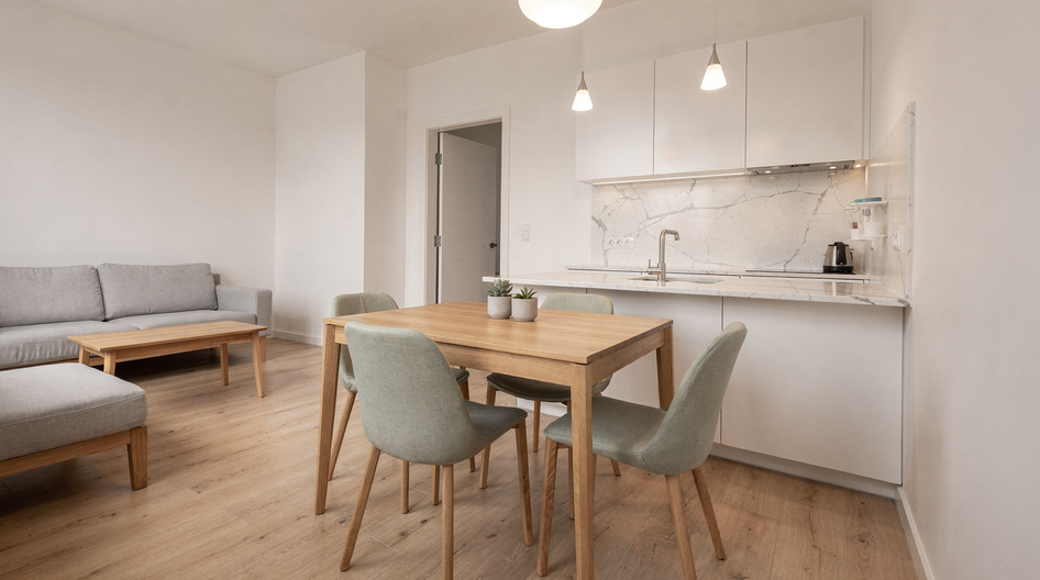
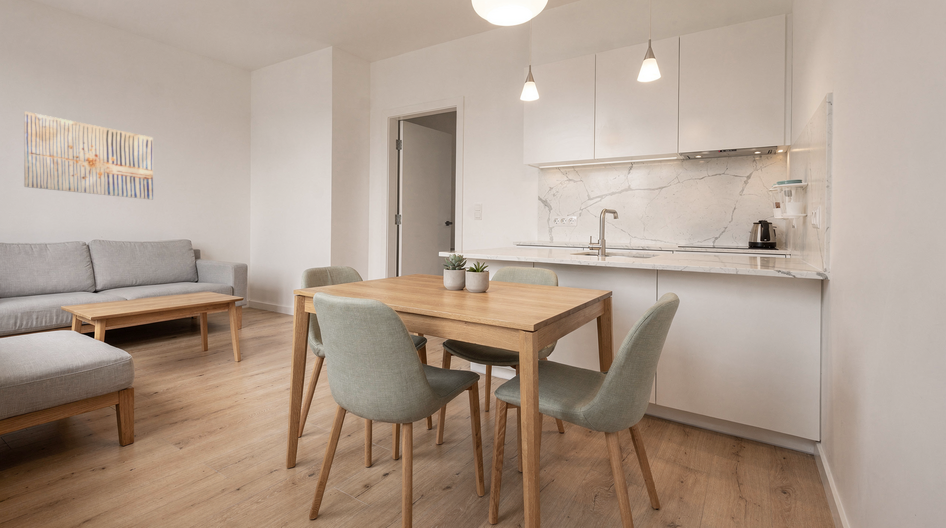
+ wall art [23,111,154,200]
